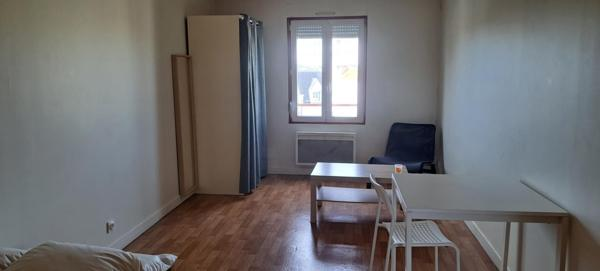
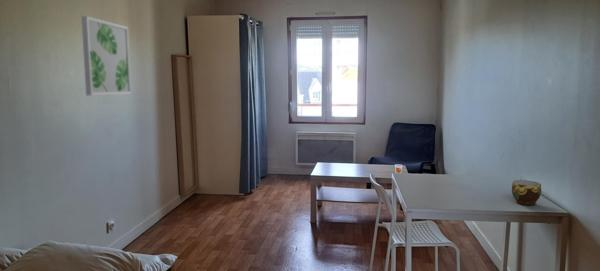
+ cup [511,179,542,206]
+ wall art [80,15,132,96]
